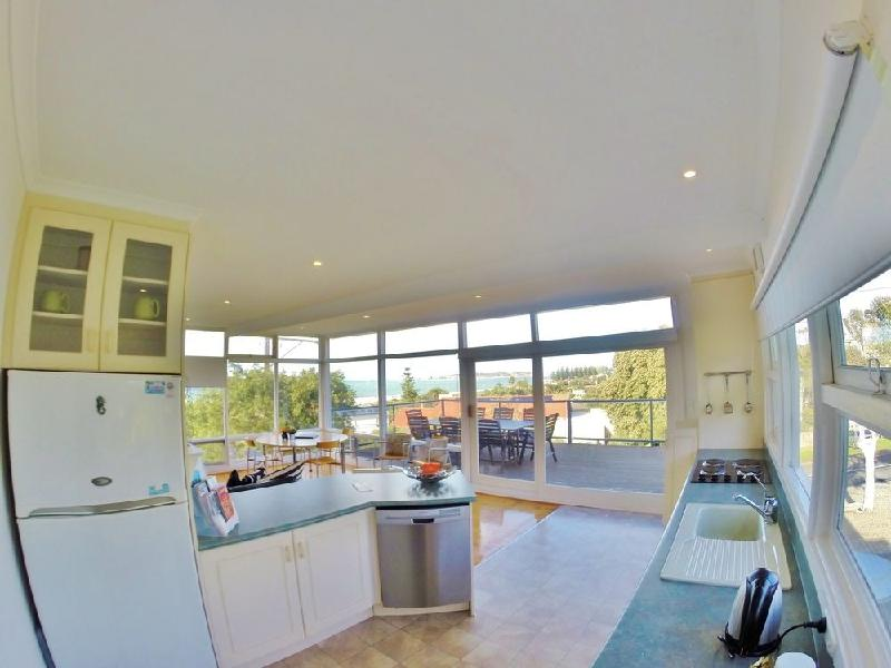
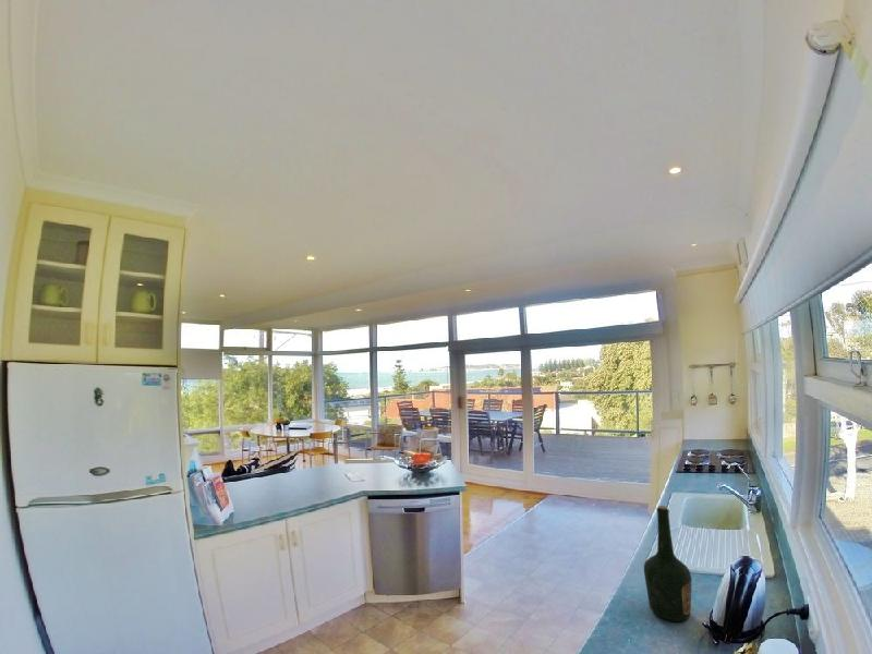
+ bottle [643,505,693,622]
